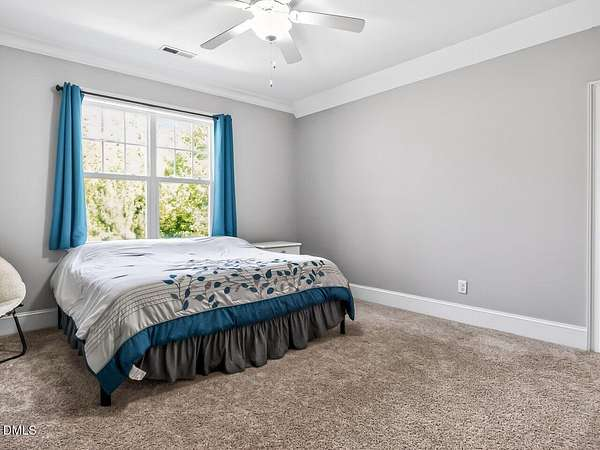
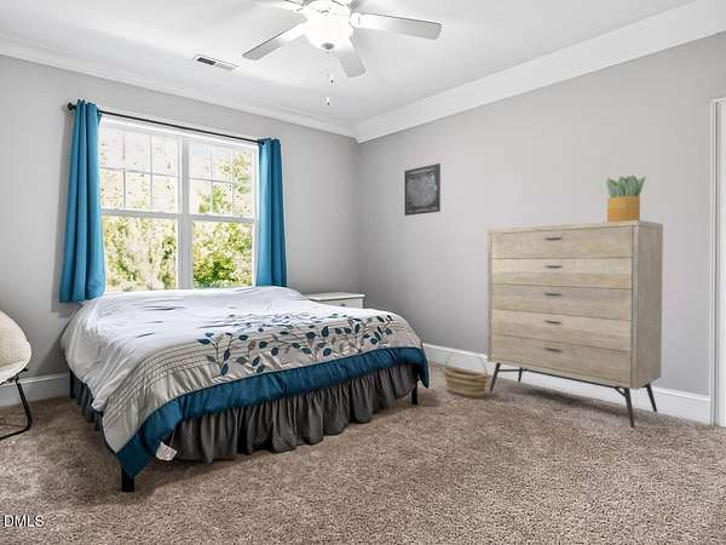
+ potted plant [606,174,647,223]
+ wall art [404,162,442,217]
+ basket [443,348,489,400]
+ dresser [486,219,664,429]
